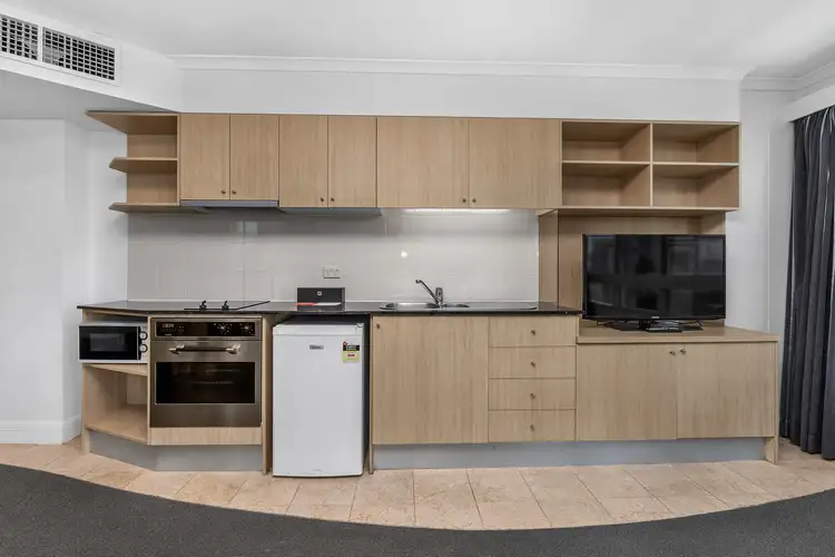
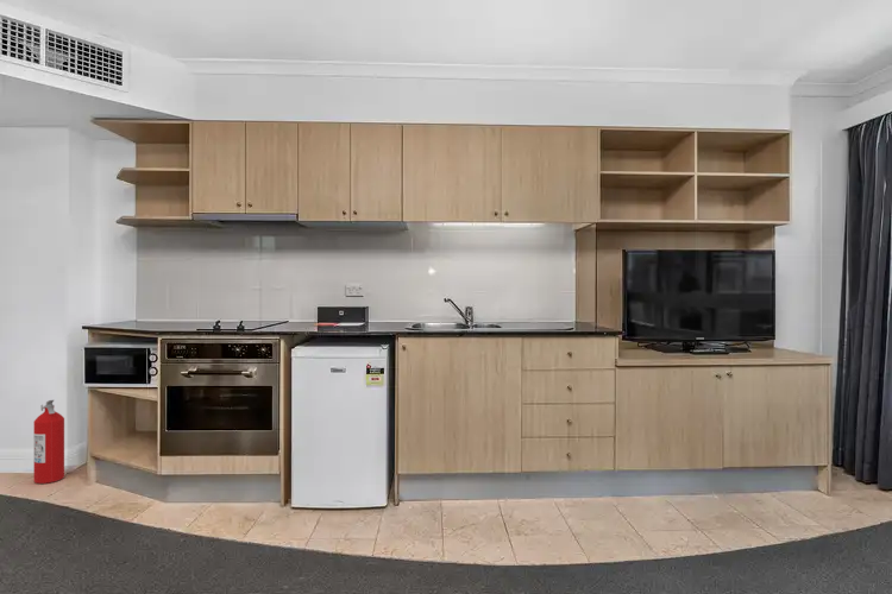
+ fire extinguisher [33,399,65,485]
